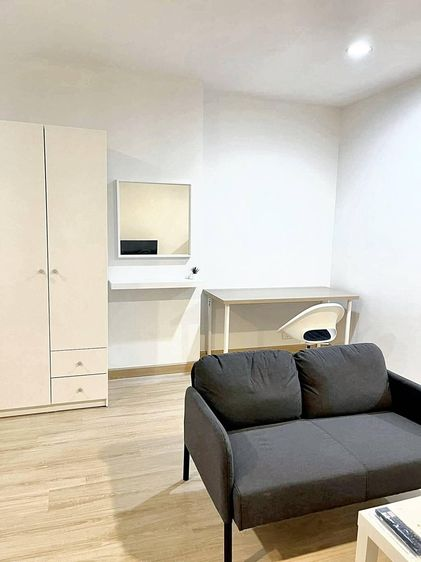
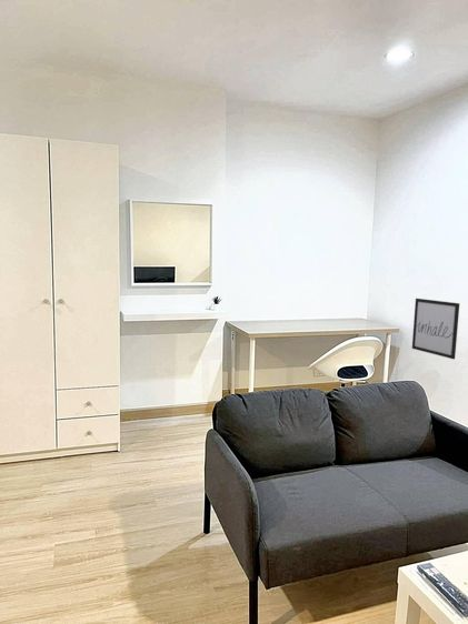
+ wall art [411,298,460,360]
